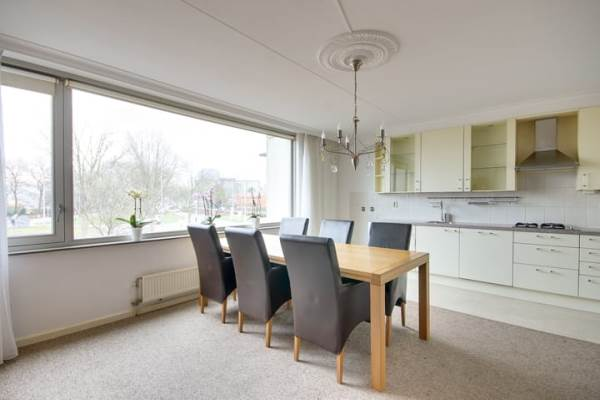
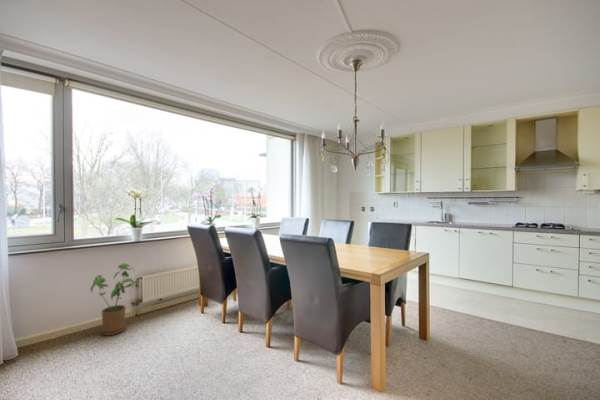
+ house plant [89,263,136,336]
